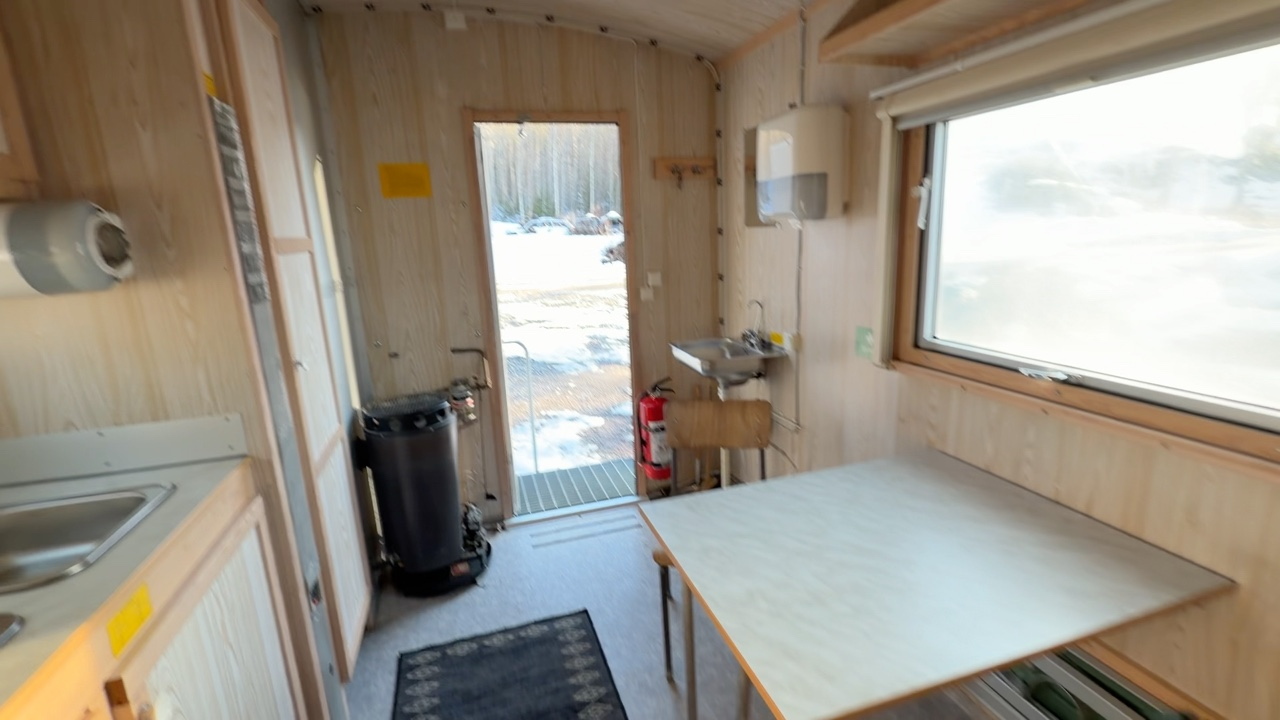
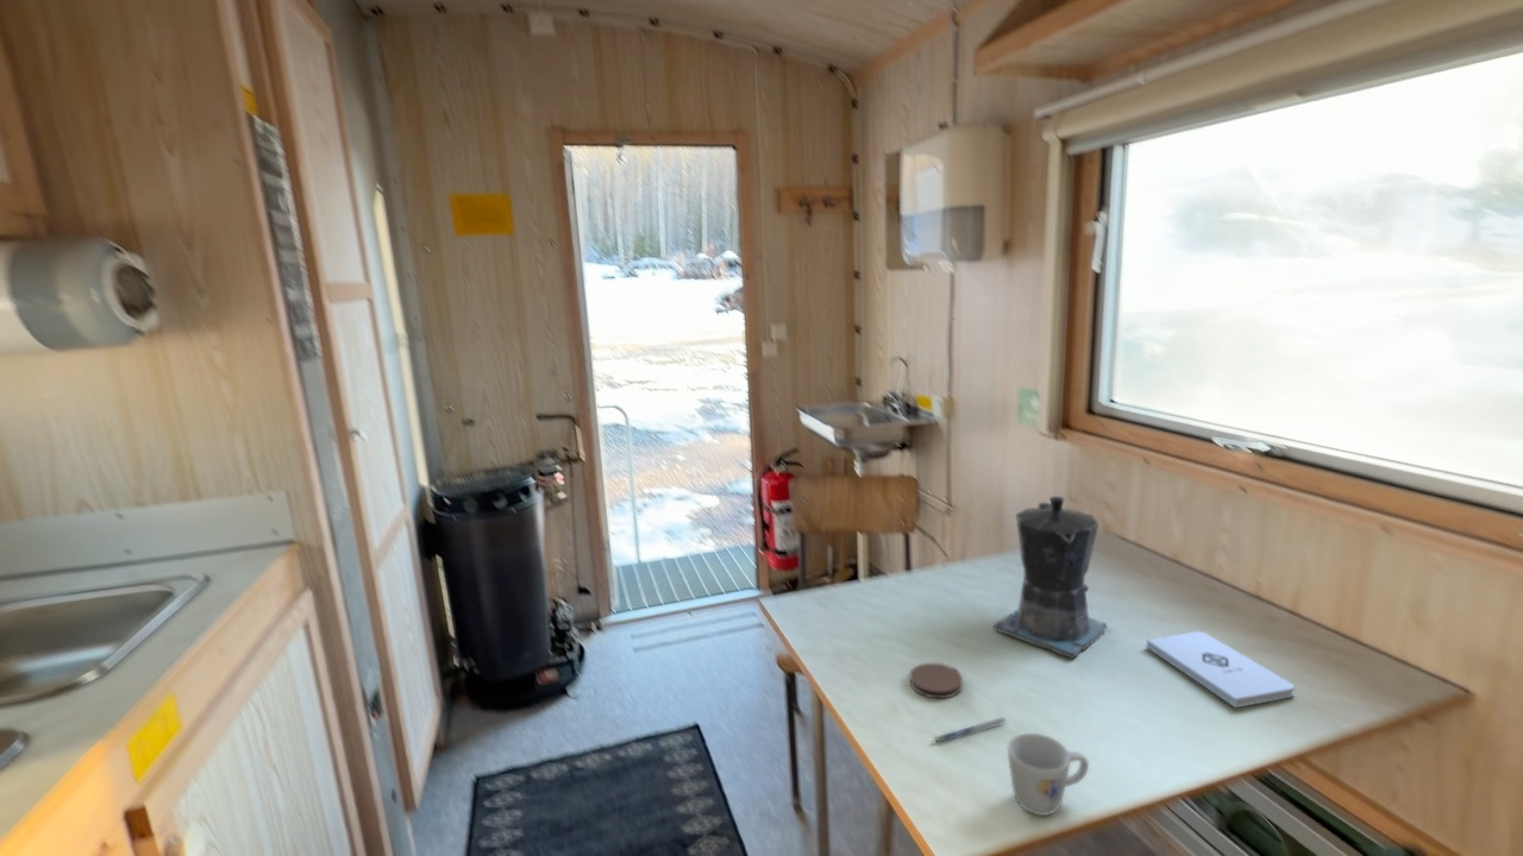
+ coaster [909,662,964,699]
+ pen [932,717,1008,745]
+ mug [1007,732,1090,817]
+ coffee maker [992,495,1108,660]
+ notepad [1146,630,1296,709]
